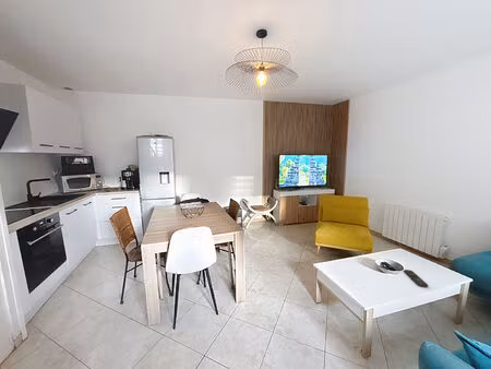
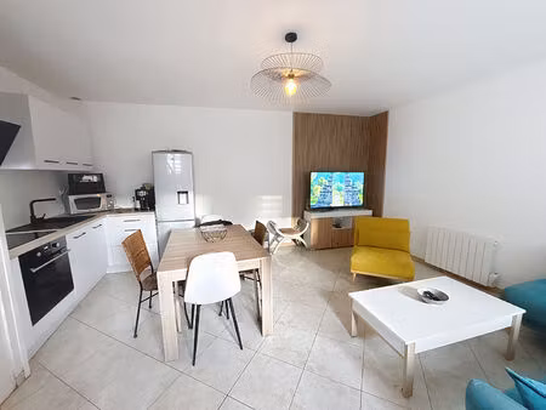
- remote control [403,269,429,288]
